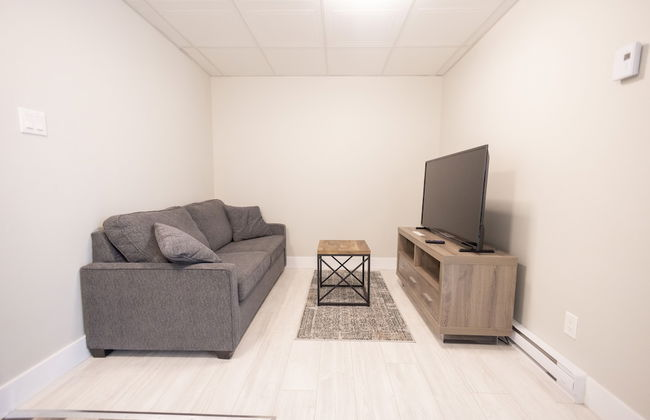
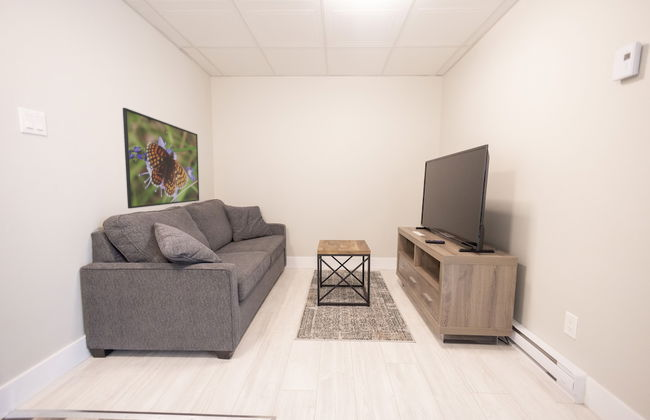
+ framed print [122,107,200,209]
